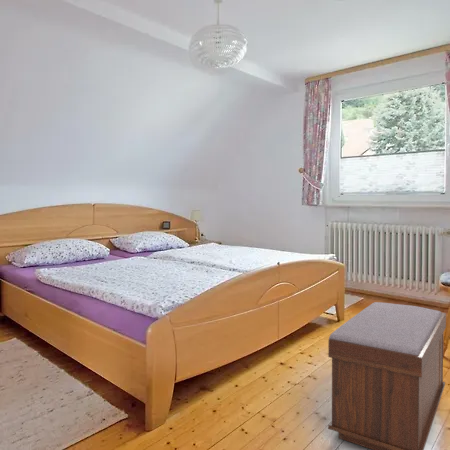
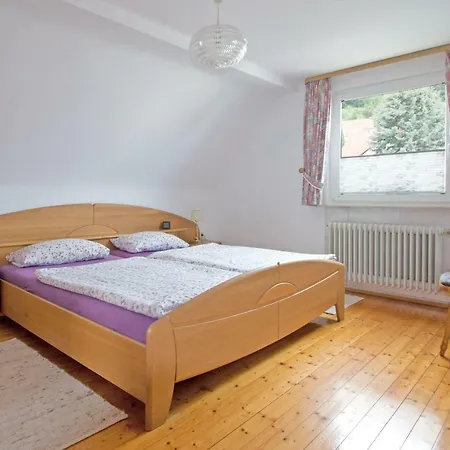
- bench [327,301,447,450]
